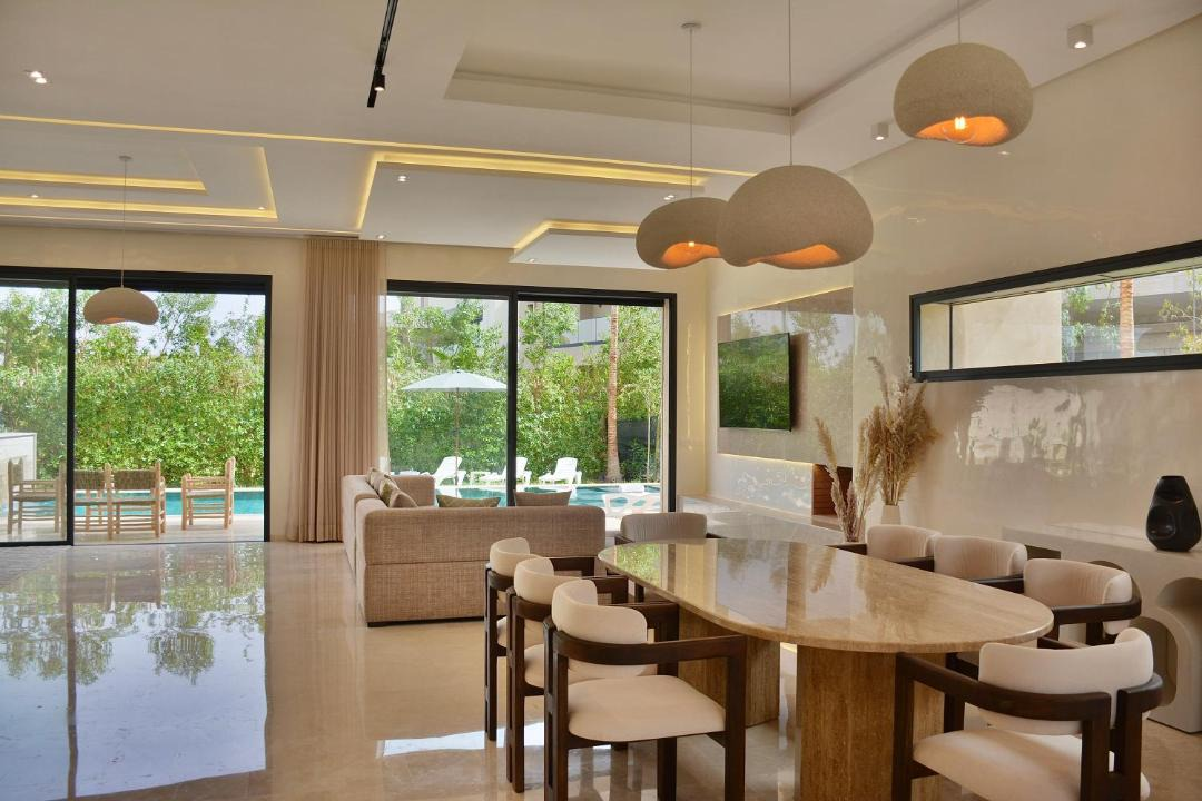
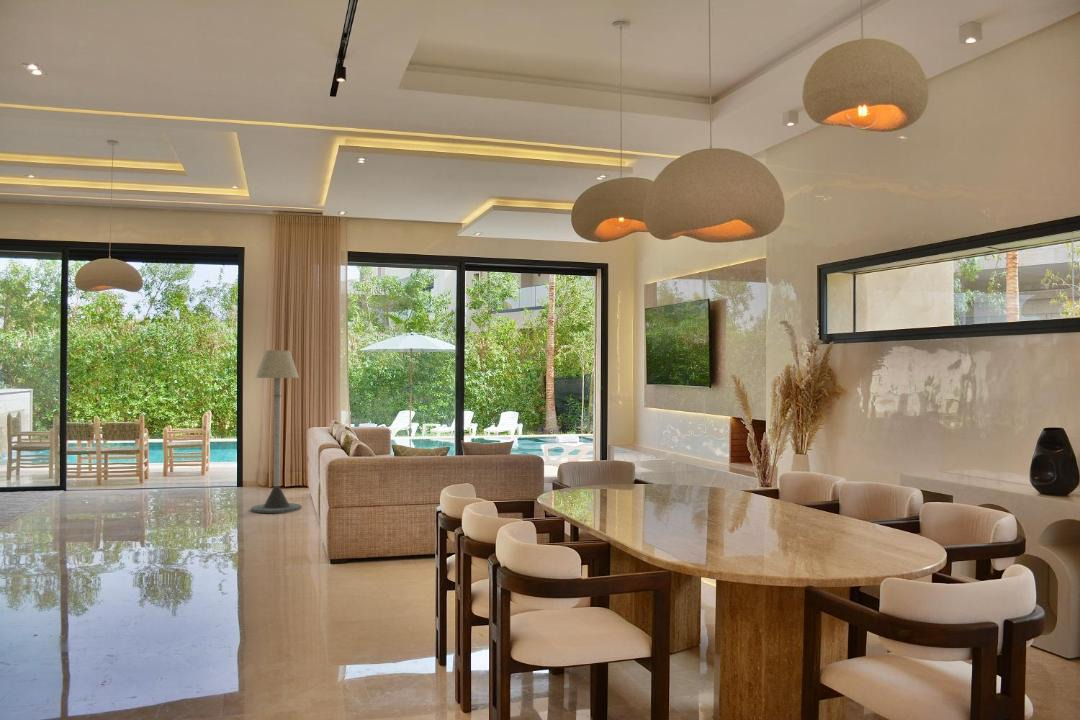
+ floor lamp [250,349,303,514]
